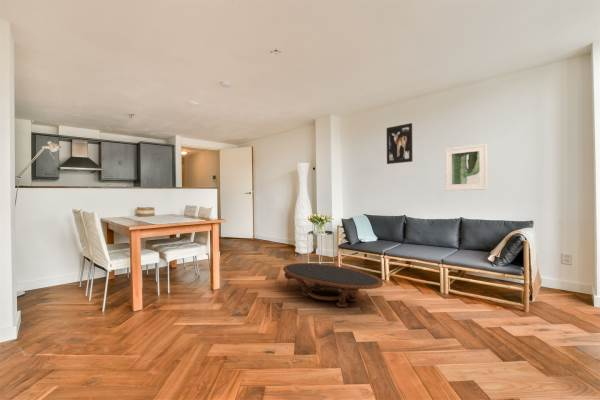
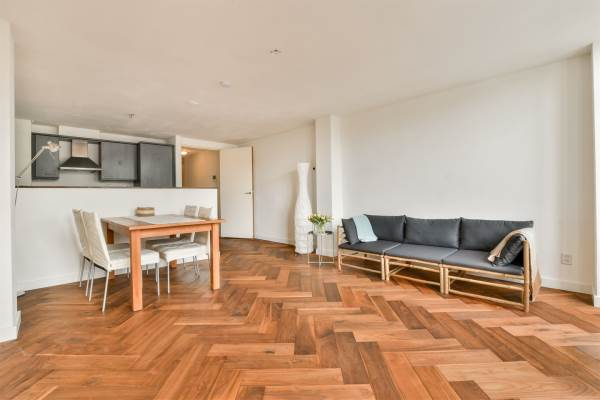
- coffee table [282,262,384,308]
- wall art [386,122,414,165]
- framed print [444,143,488,191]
